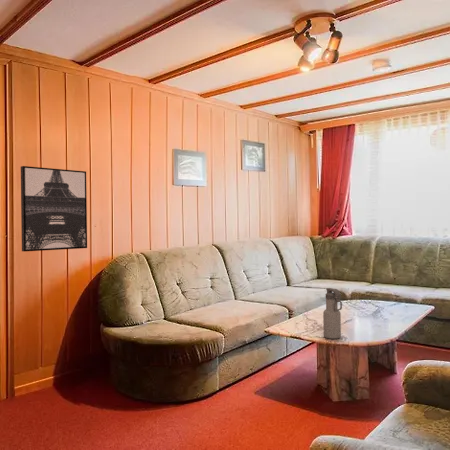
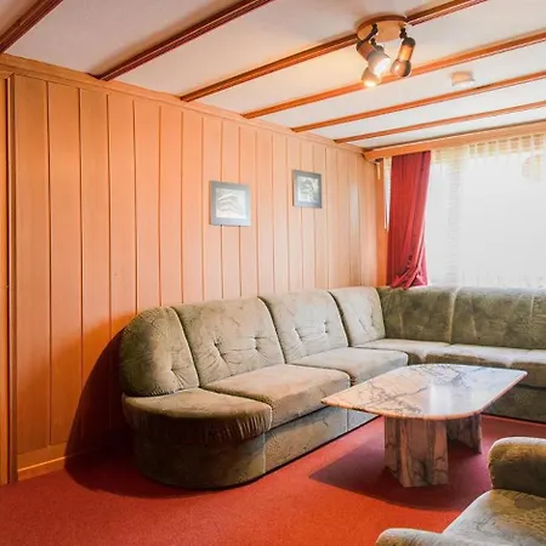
- water bottle [322,287,343,340]
- wall art [20,165,88,253]
